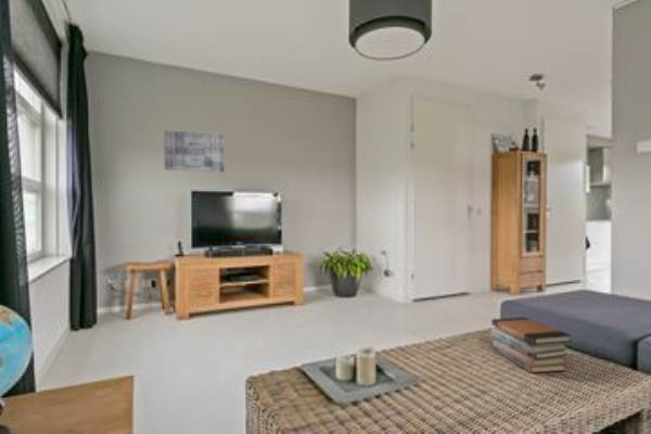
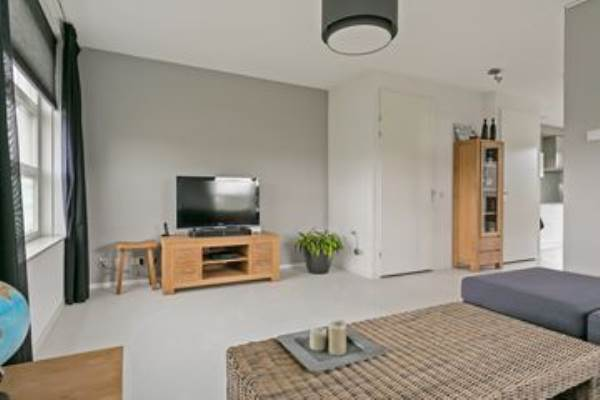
- book stack [490,316,573,374]
- wall art [163,129,226,174]
